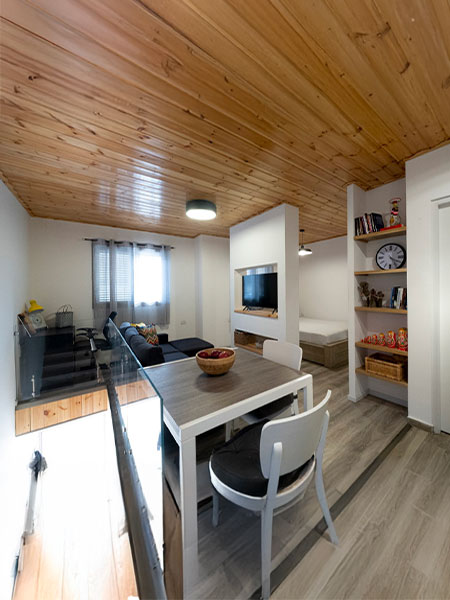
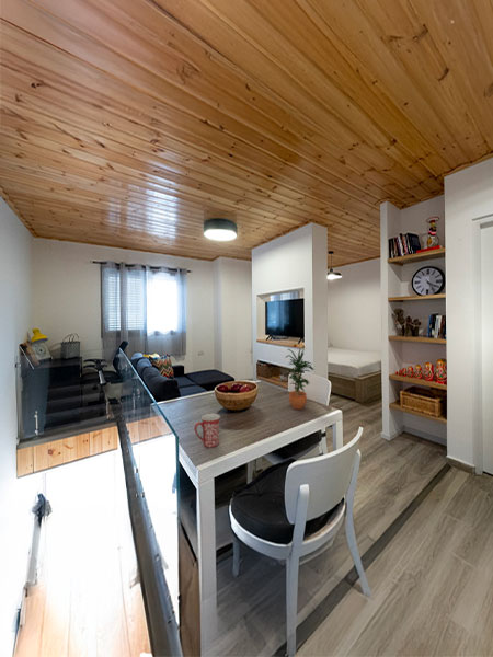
+ mug [194,413,221,449]
+ potted plant [283,348,314,411]
